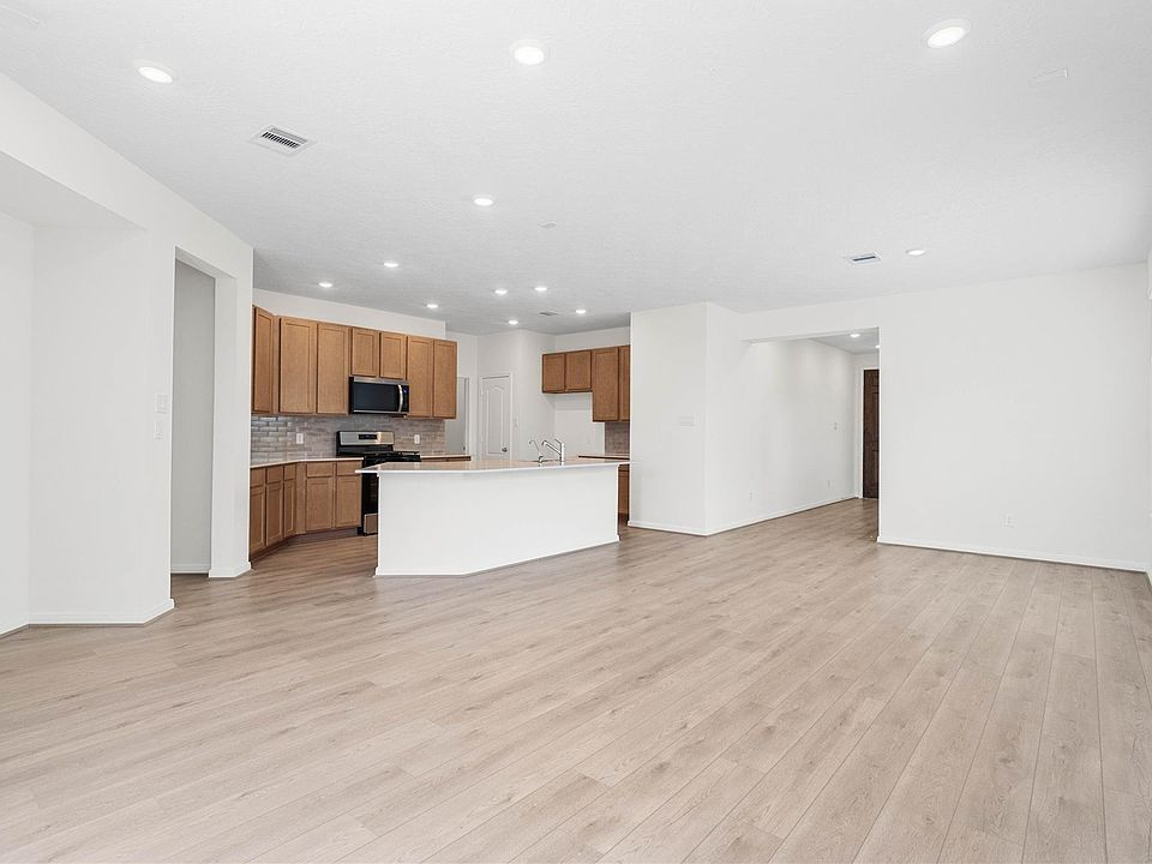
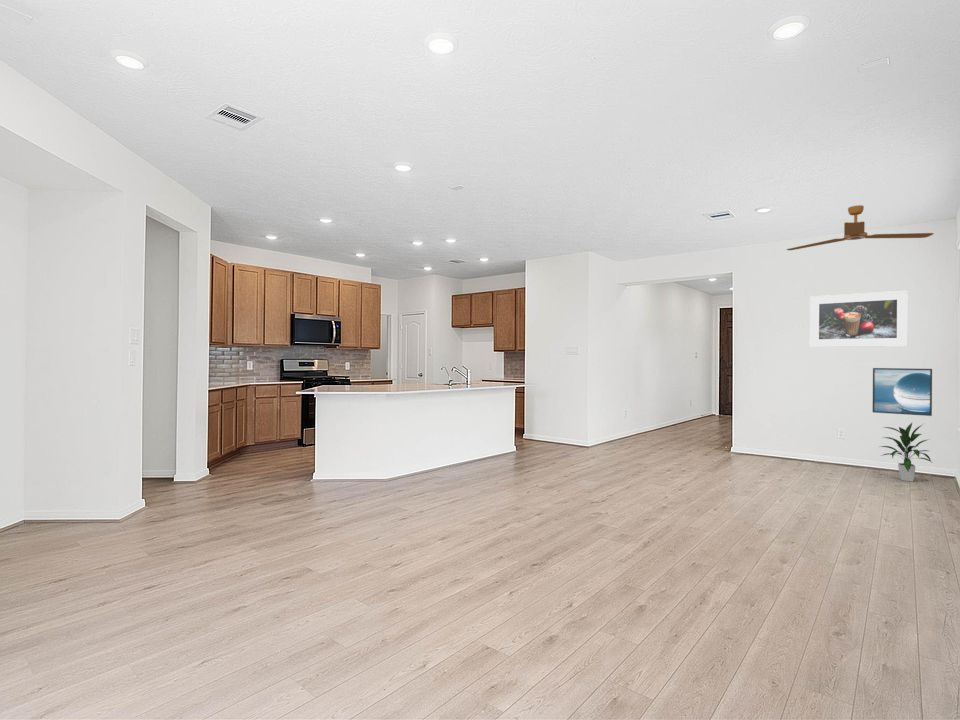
+ indoor plant [879,422,934,482]
+ ceiling fan [786,204,935,251]
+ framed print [872,367,933,417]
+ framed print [809,289,909,348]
